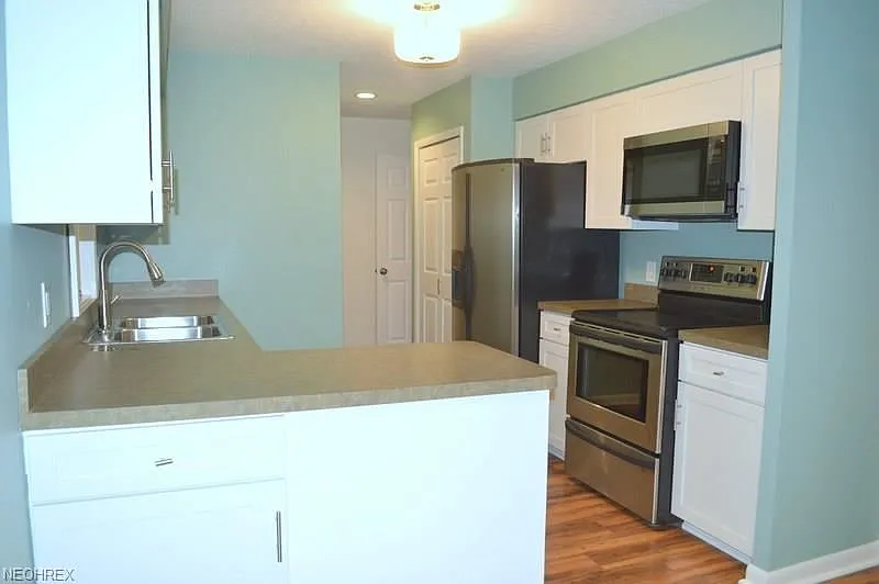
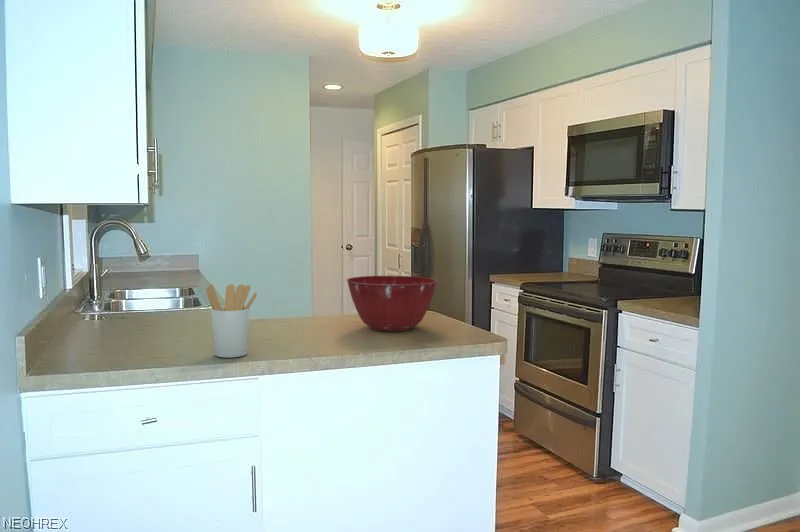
+ utensil holder [205,283,258,358]
+ mixing bowl [345,275,439,332]
